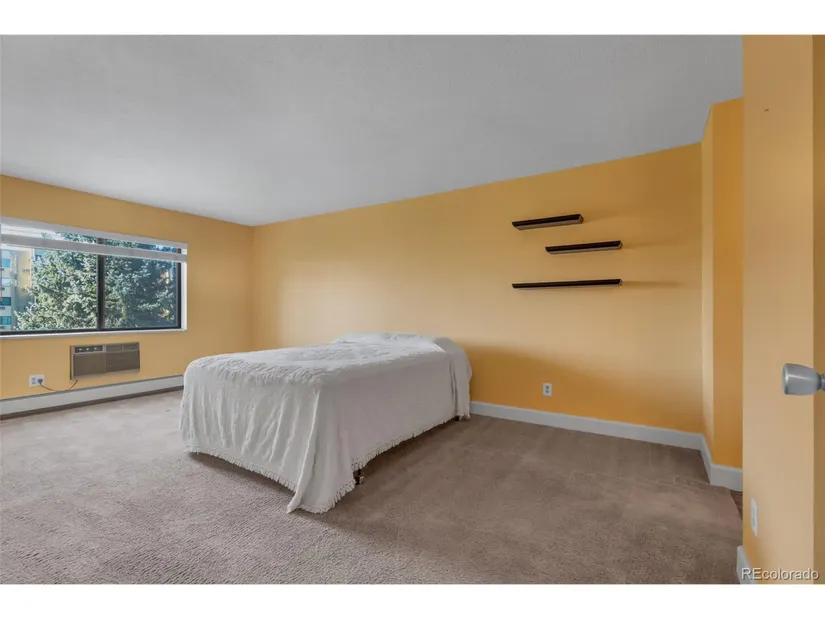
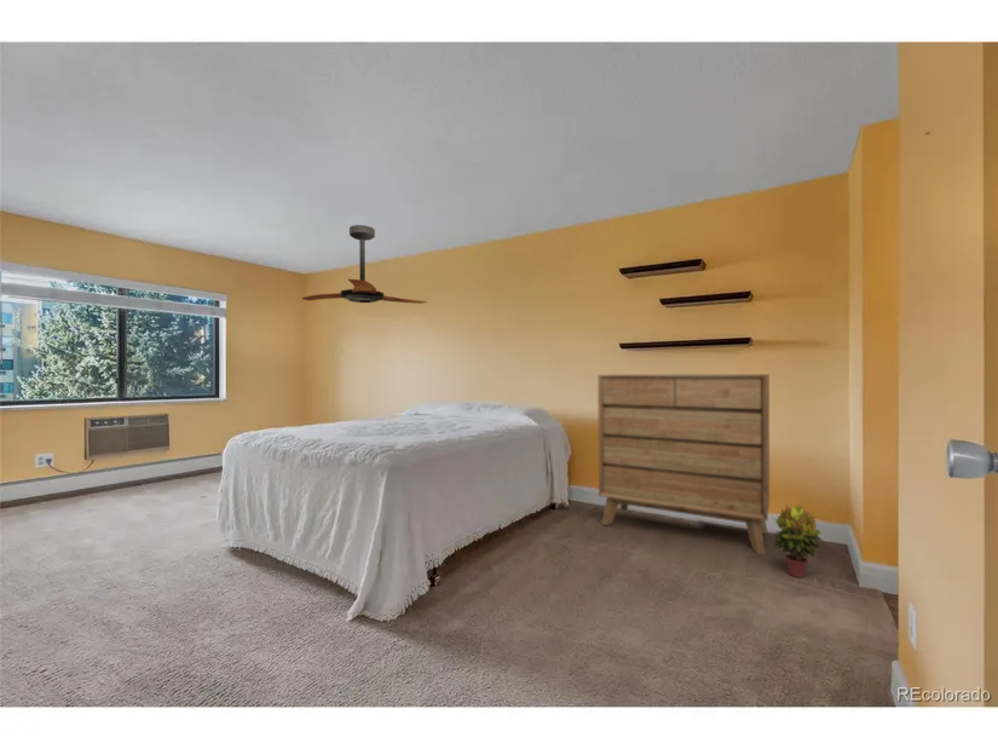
+ ceiling fan [301,224,428,305]
+ dresser [596,373,771,554]
+ potted plant [772,503,826,578]
